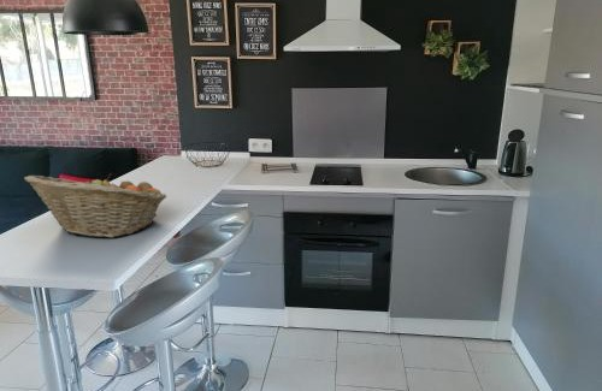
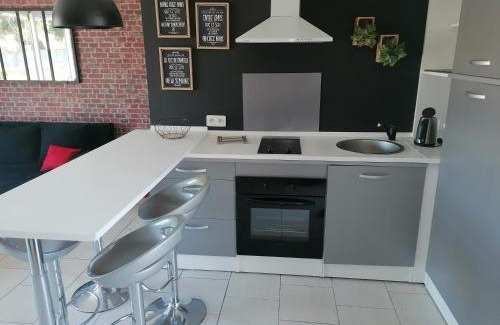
- fruit basket [23,172,169,238]
